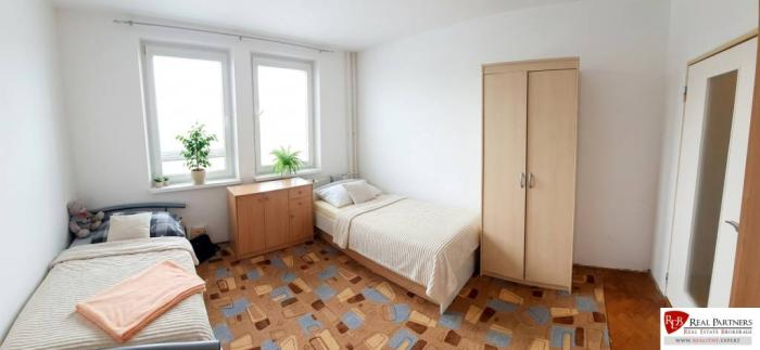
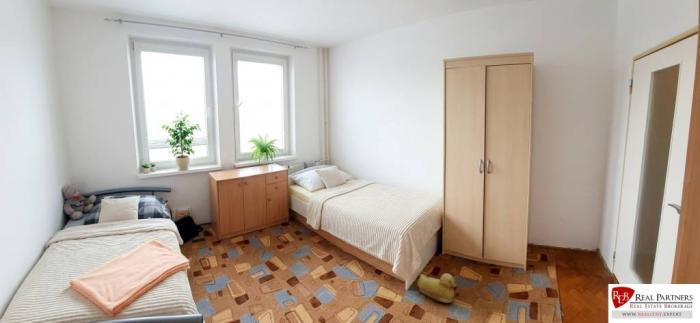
+ rubber duck [416,272,457,304]
